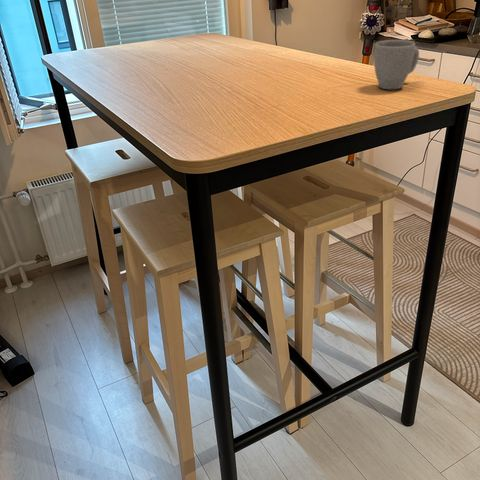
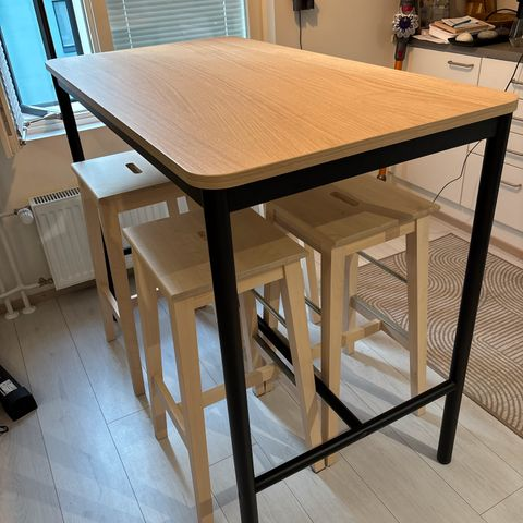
- mug [373,39,420,90]
